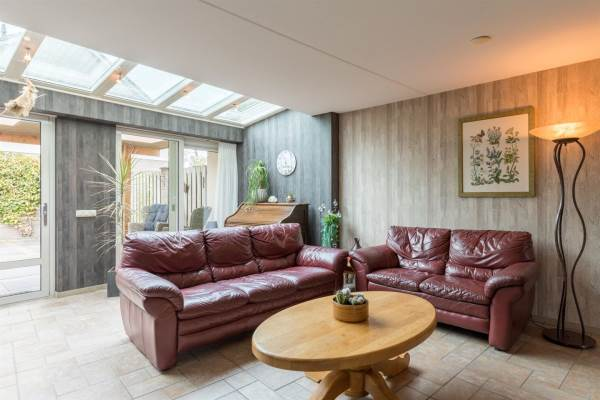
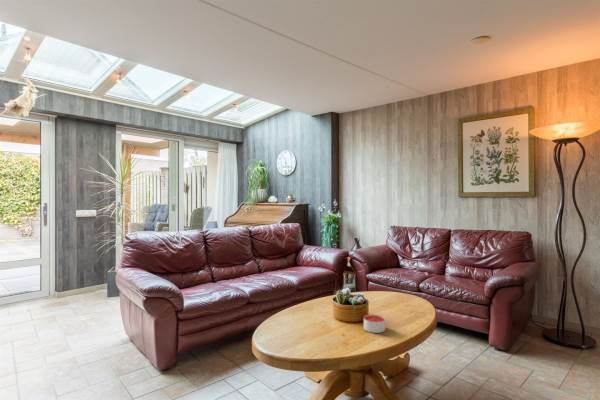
+ candle [363,314,386,334]
